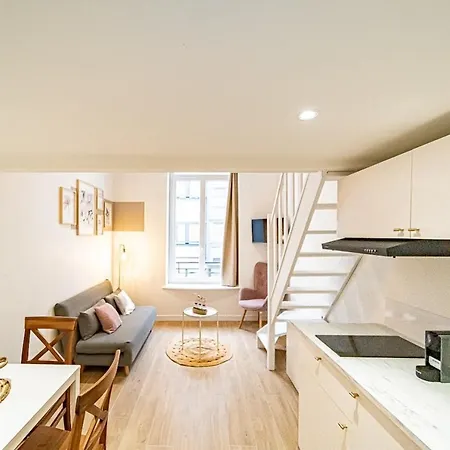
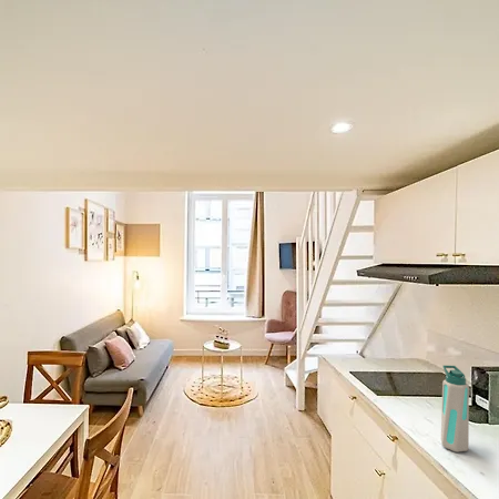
+ water bottle [440,365,470,454]
